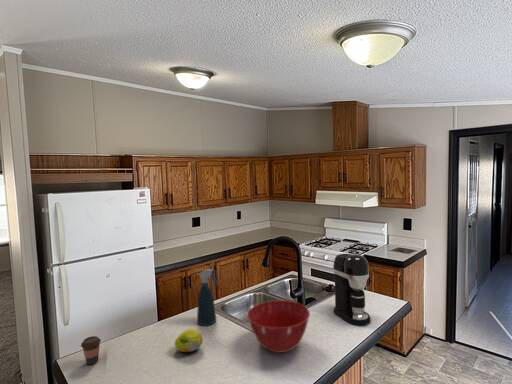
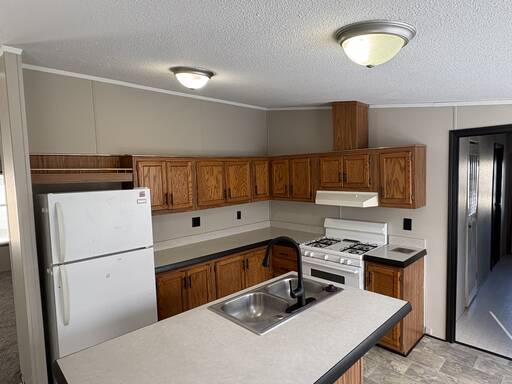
- fruit [174,328,204,353]
- spray bottle [196,268,219,326]
- coffee maker [332,253,371,326]
- mixing bowl [246,299,311,354]
- coffee cup [80,335,102,366]
